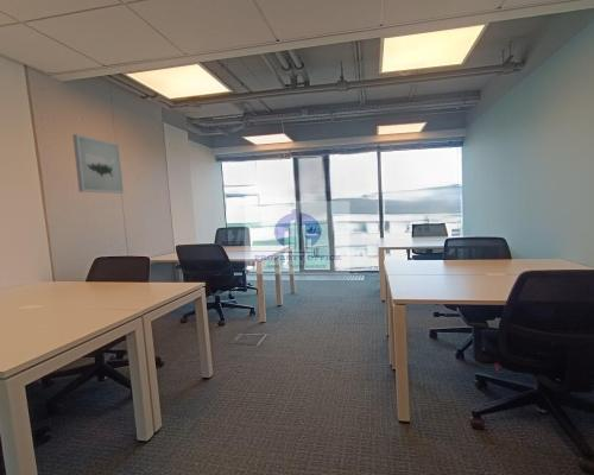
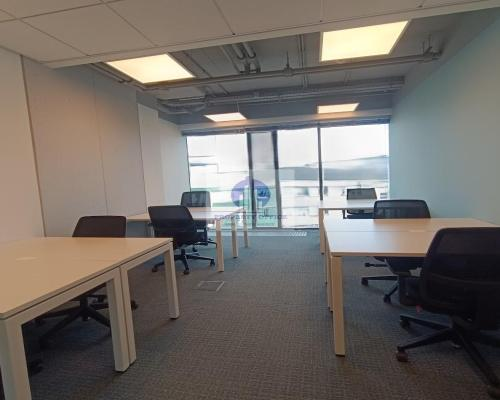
- wall art [71,133,125,195]
